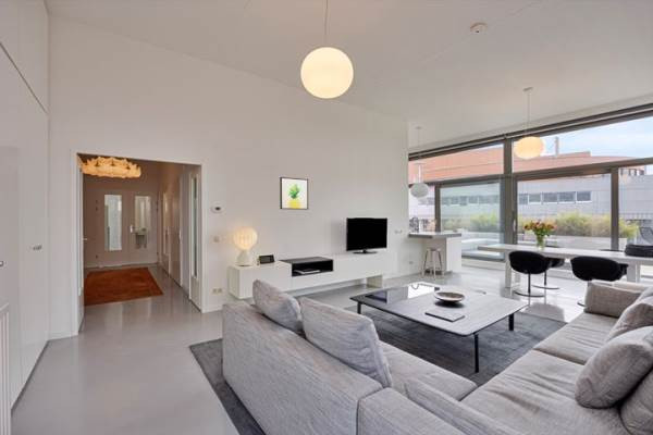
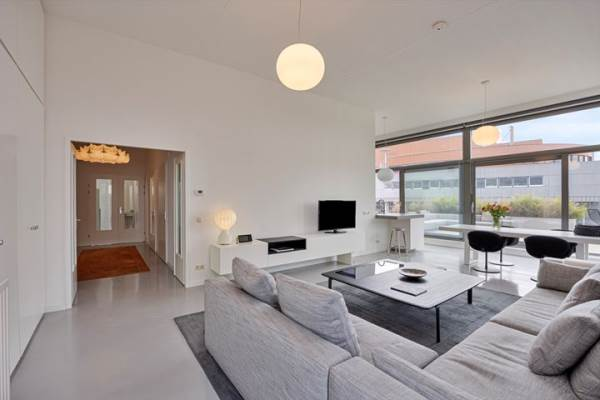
- wall art [279,176,309,211]
